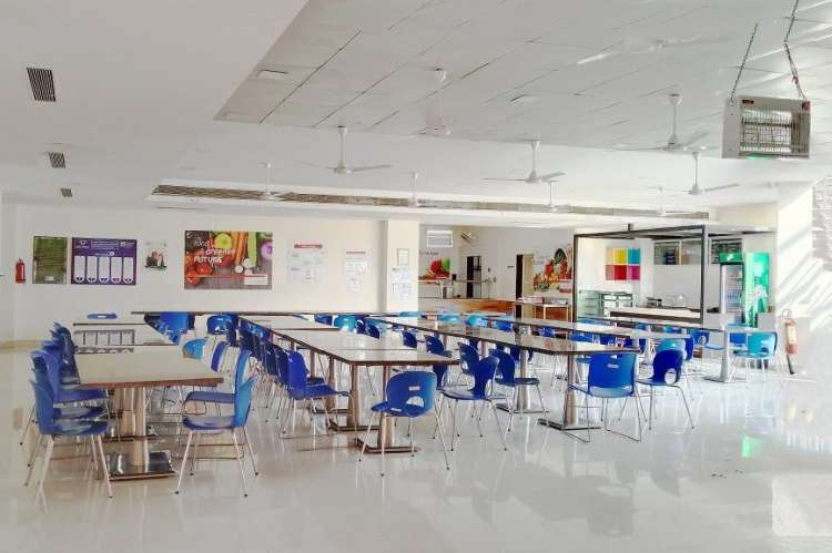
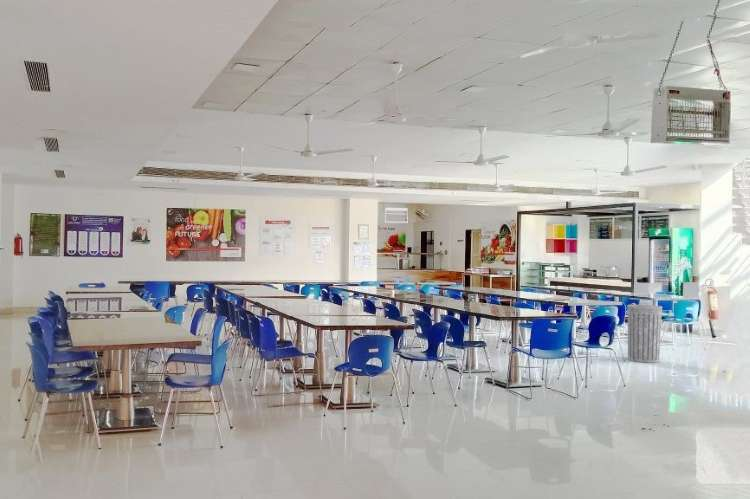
+ trash can [626,302,663,364]
